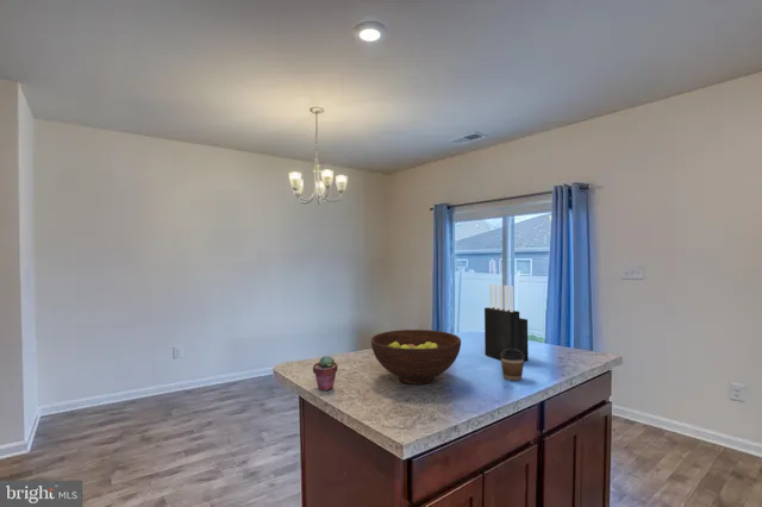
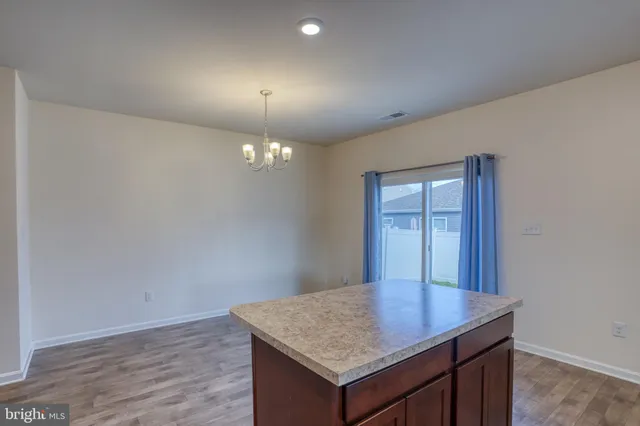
- potted succulent [312,355,338,392]
- coffee cup [500,349,525,382]
- fruit bowl [370,328,462,386]
- knife block [483,283,530,362]
